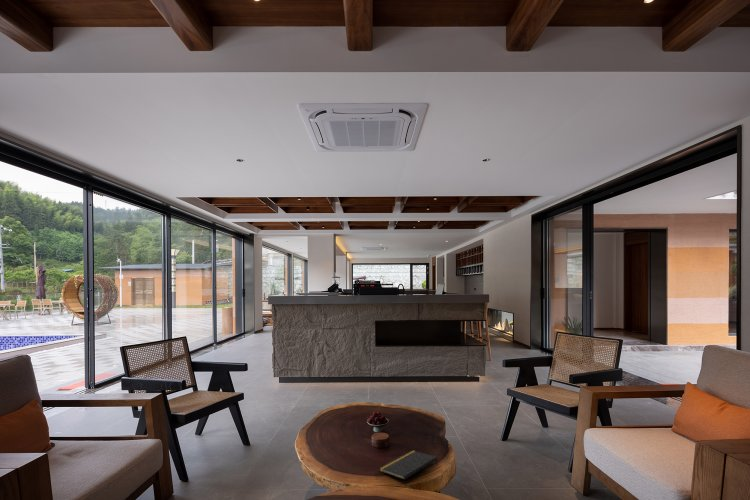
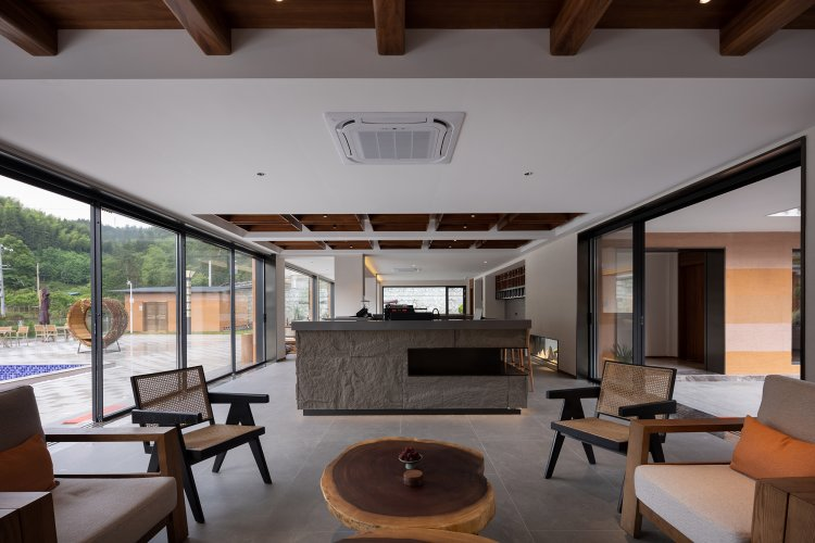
- notepad [379,449,439,481]
